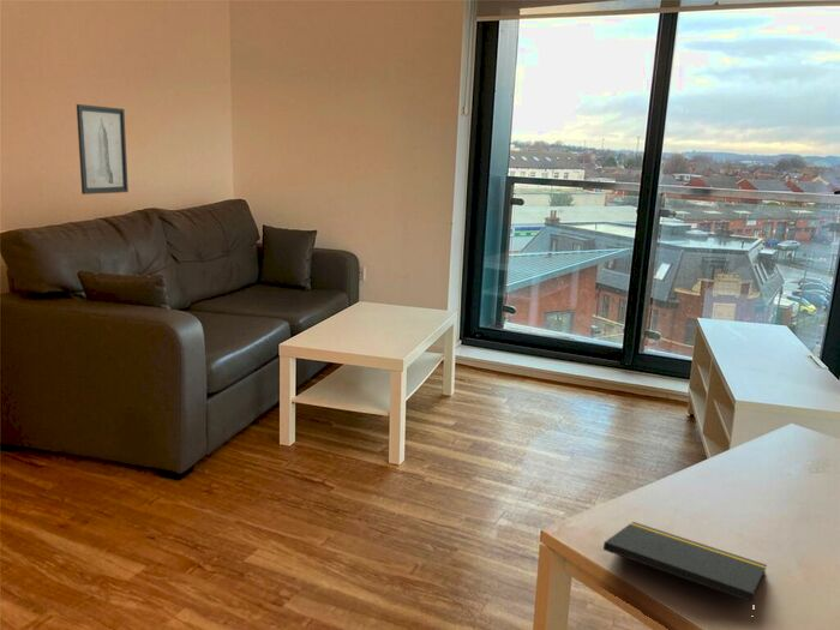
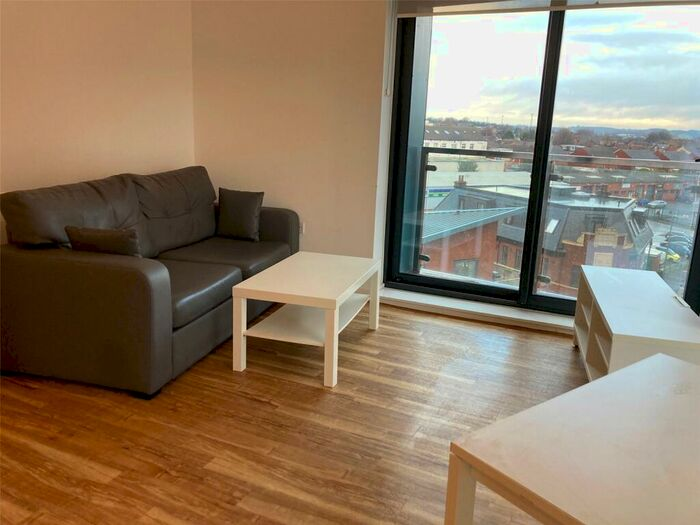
- notepad [602,521,768,623]
- wall art [76,103,130,196]
